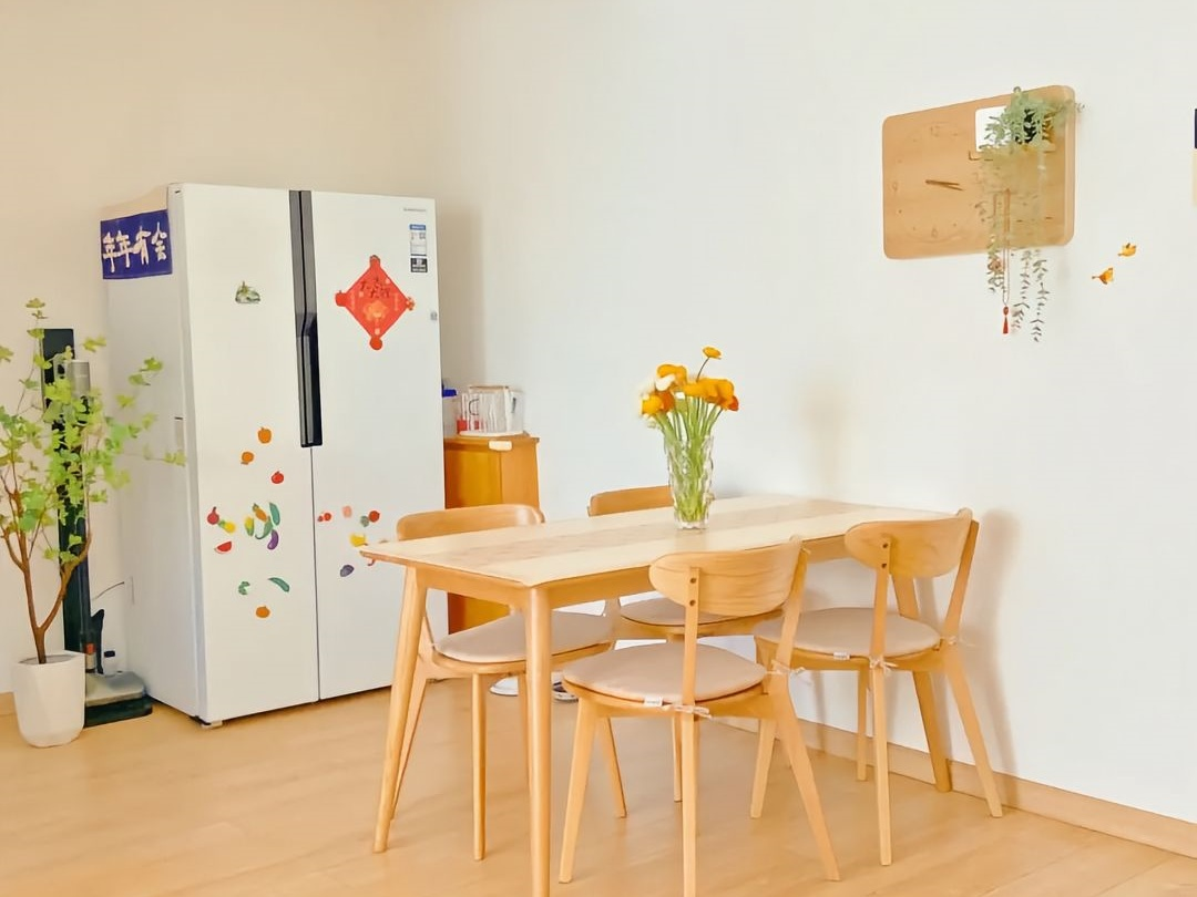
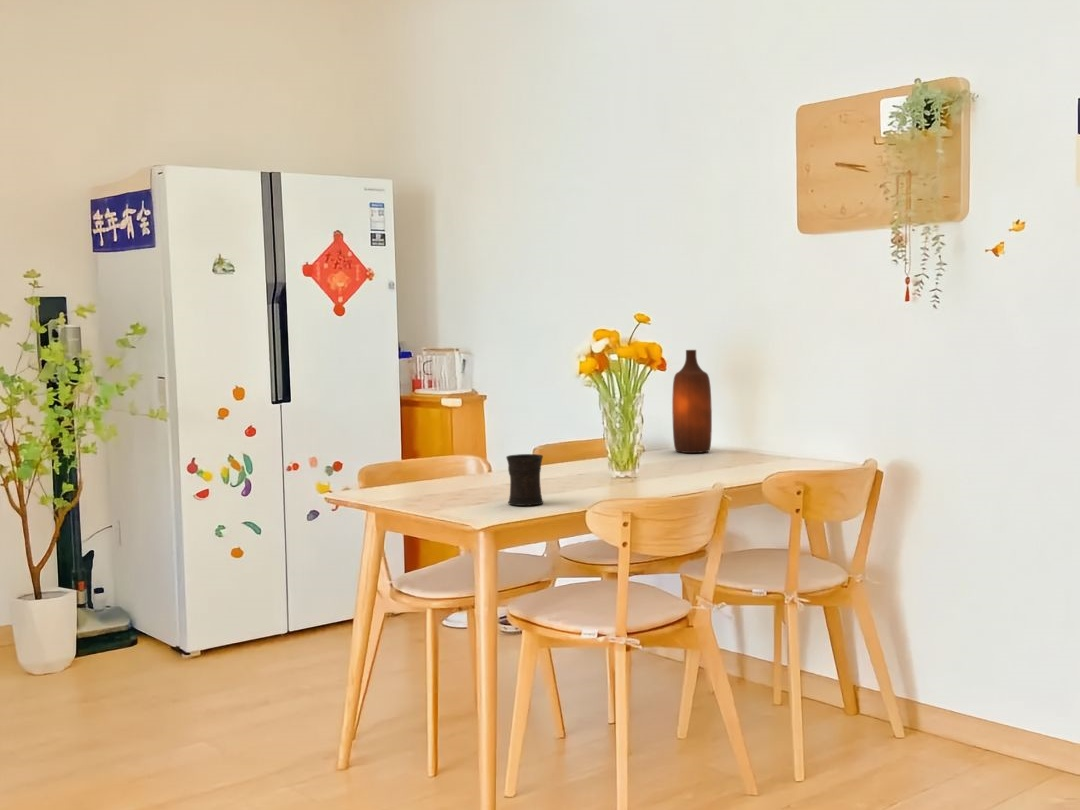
+ mug [505,453,544,507]
+ bottle [671,349,713,454]
